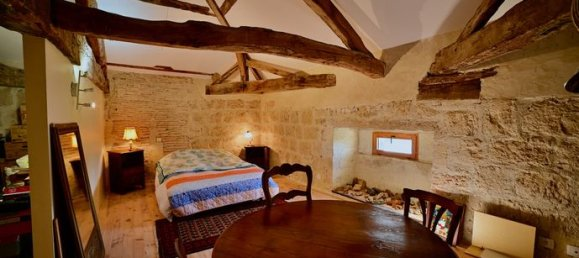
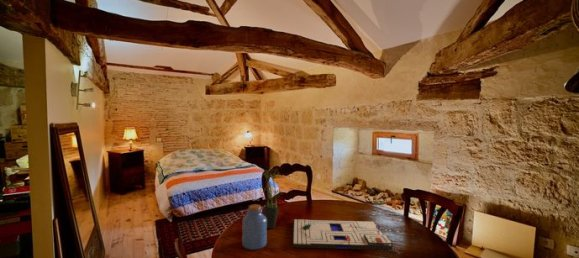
+ jar [241,204,268,251]
+ board game [292,218,394,251]
+ potted plant [258,168,284,229]
